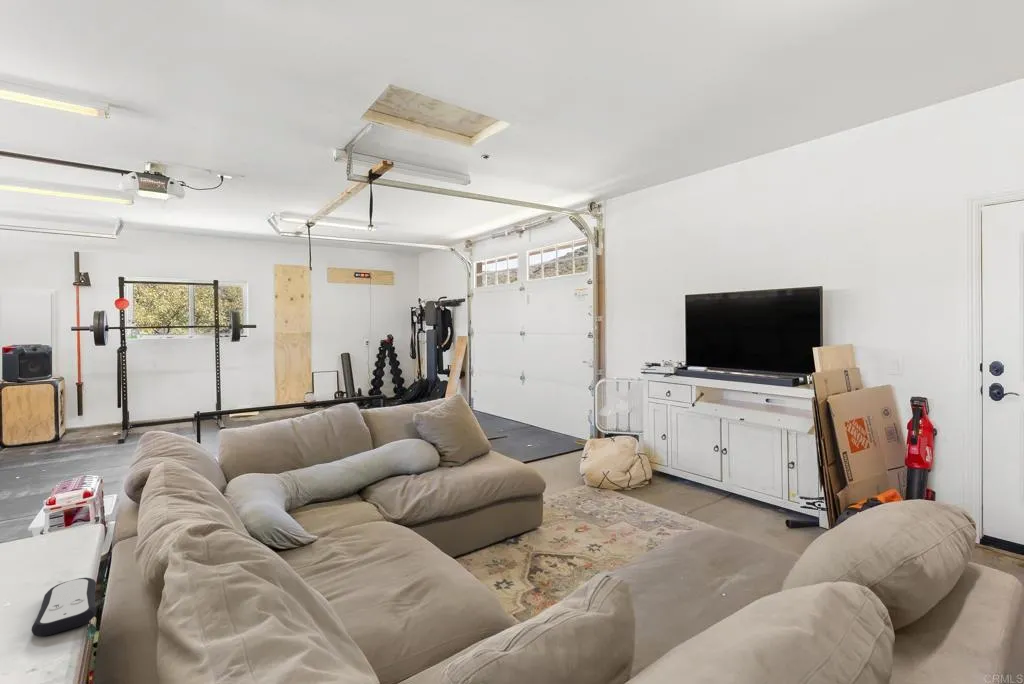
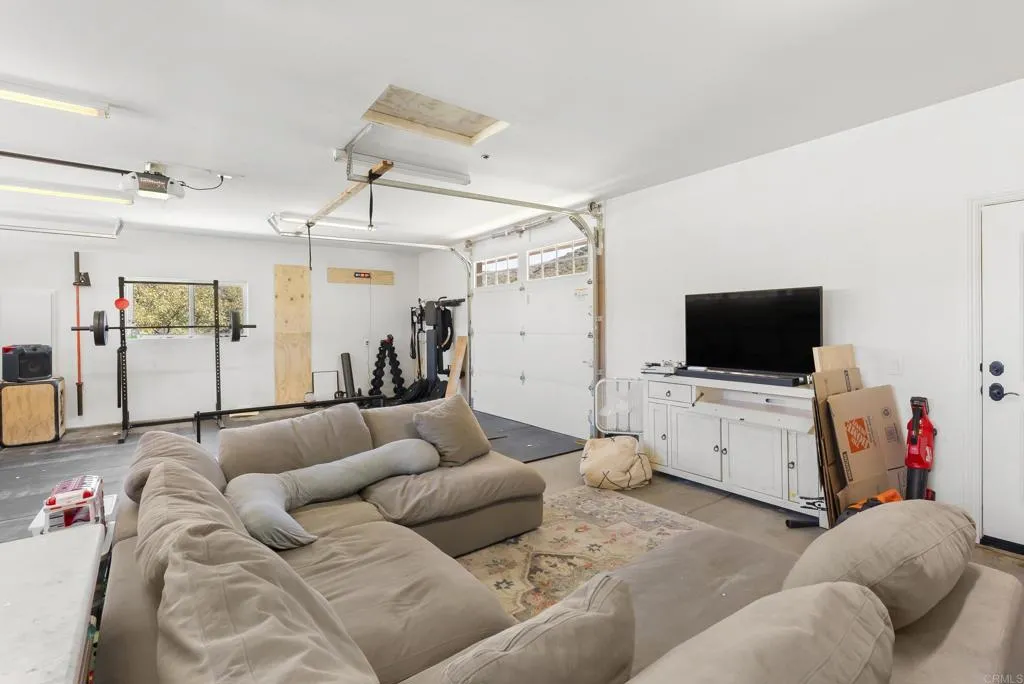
- remote control [31,577,97,637]
